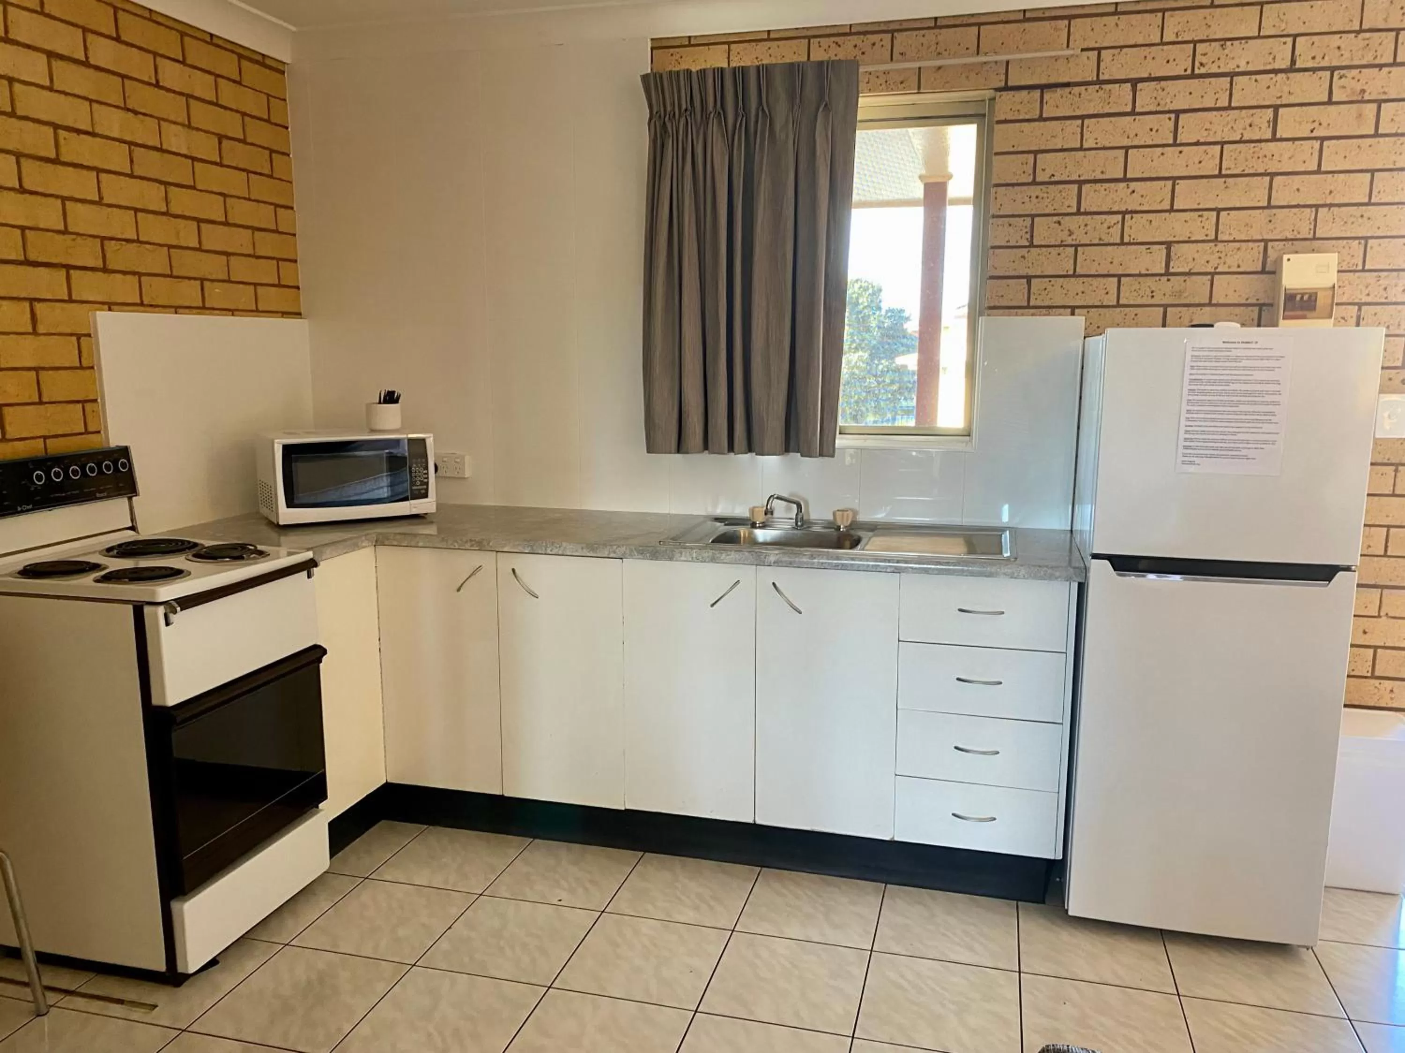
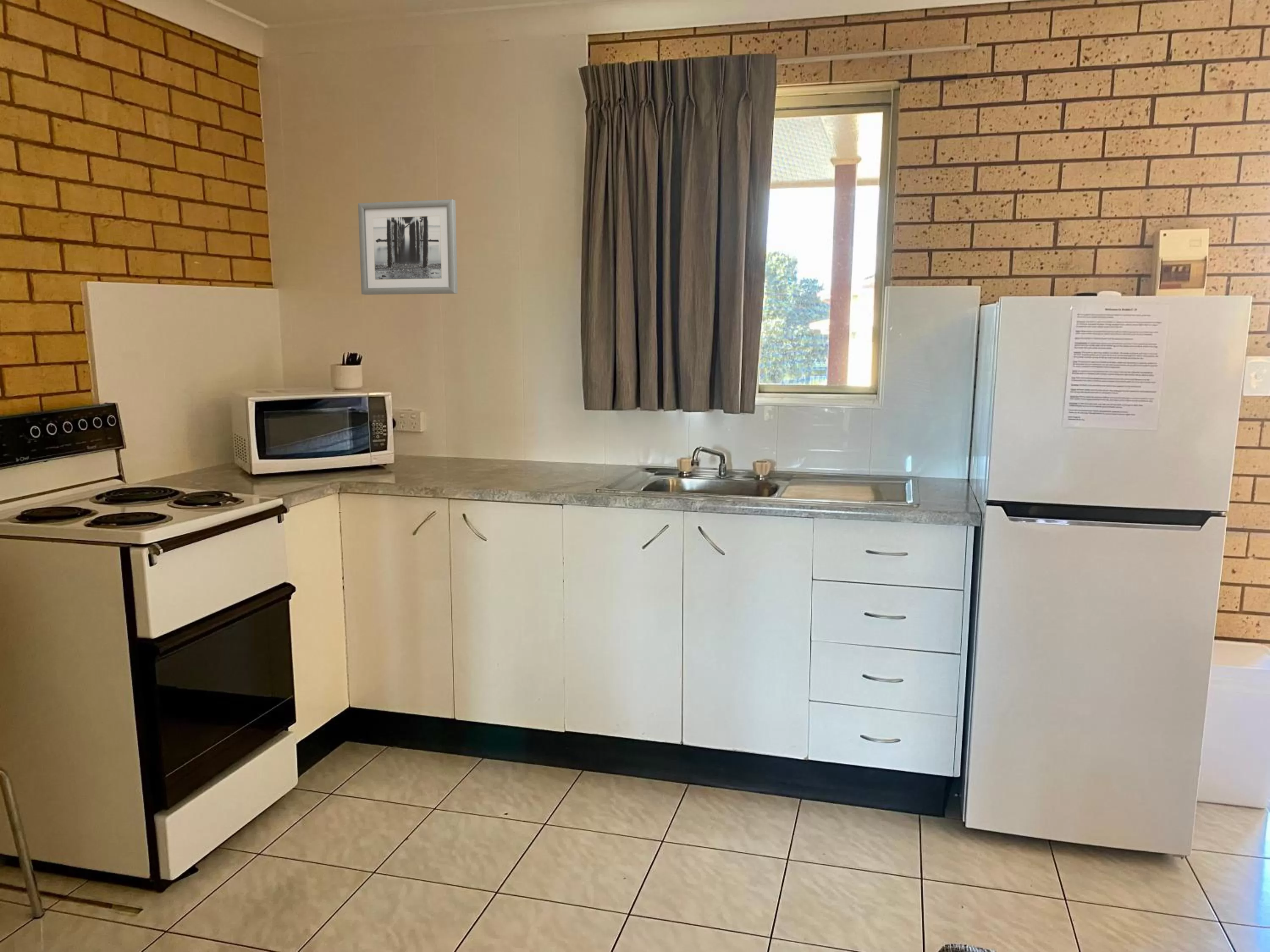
+ wall art [358,199,458,295]
